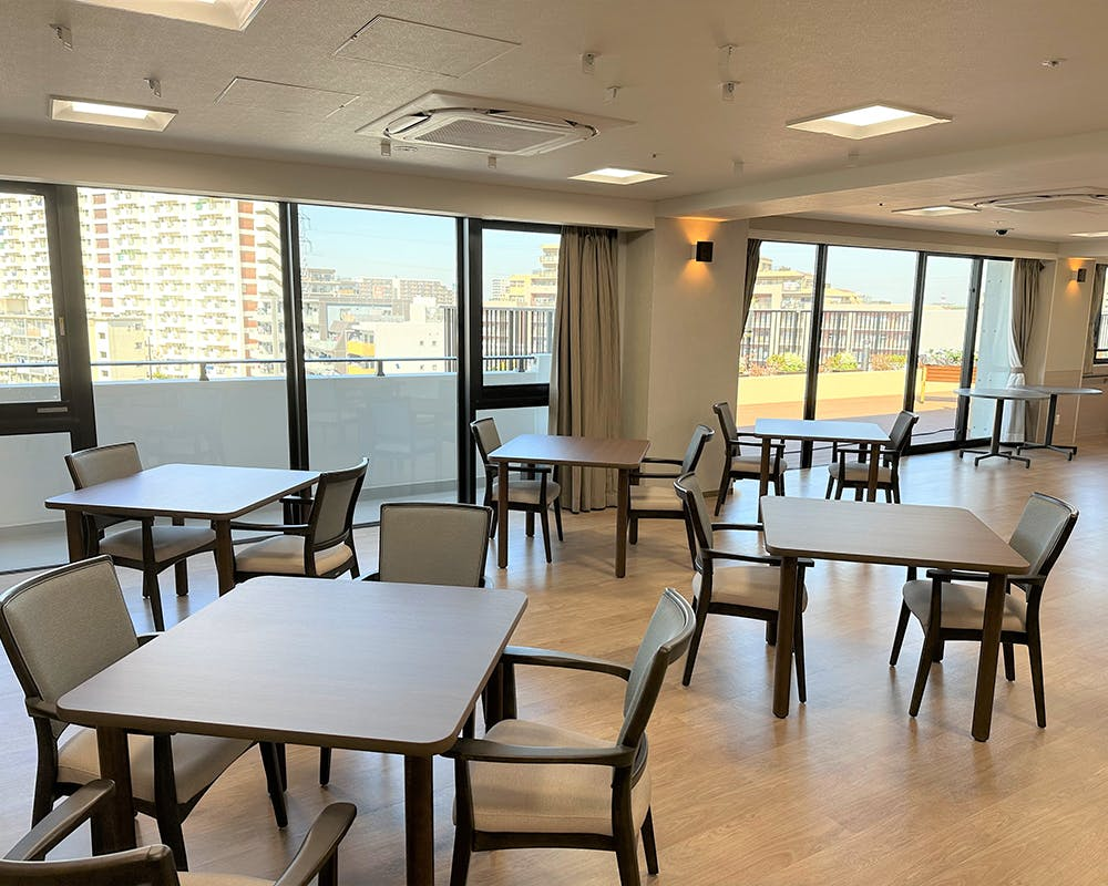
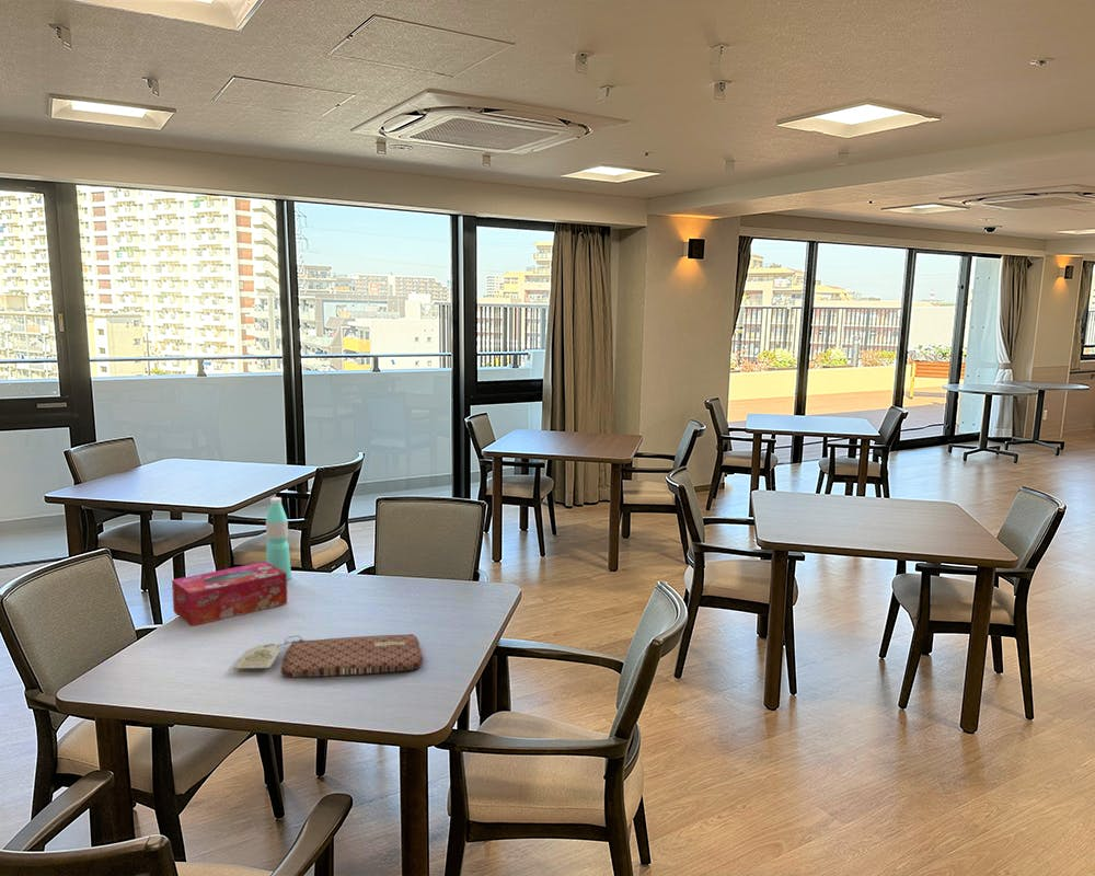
+ tissue box [171,561,288,627]
+ placemat [232,633,424,678]
+ water bottle [265,496,292,581]
